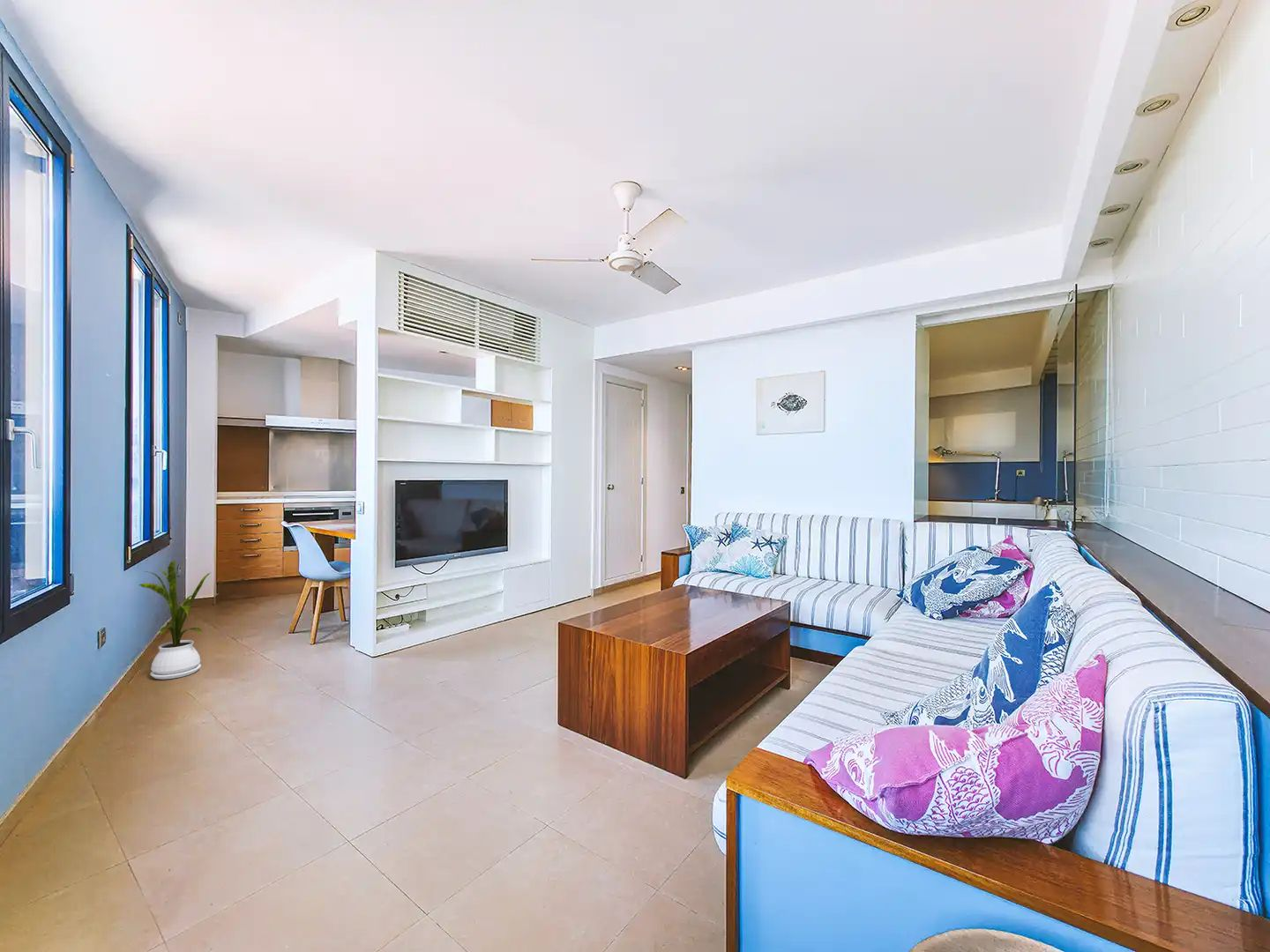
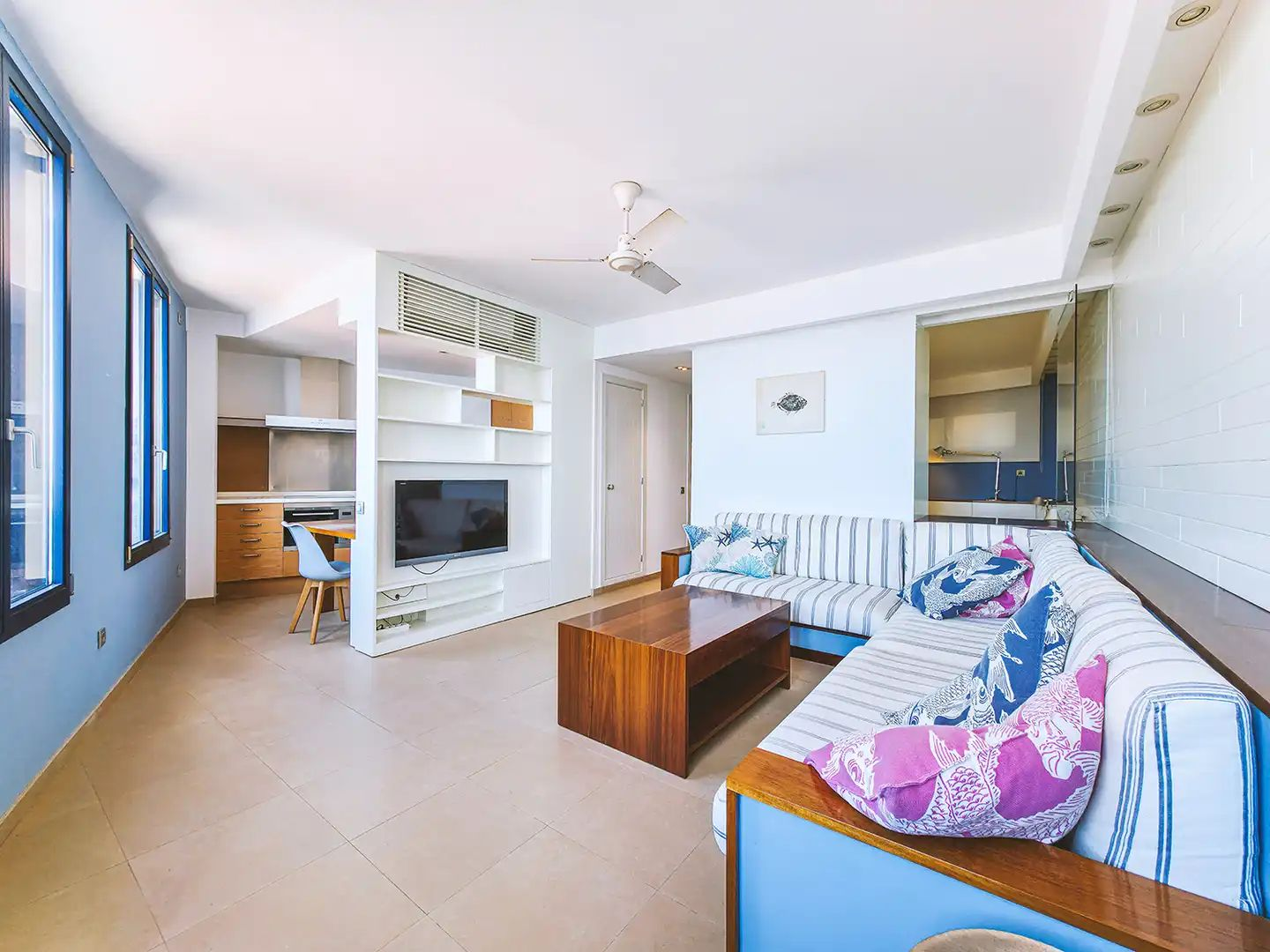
- house plant [138,560,211,681]
